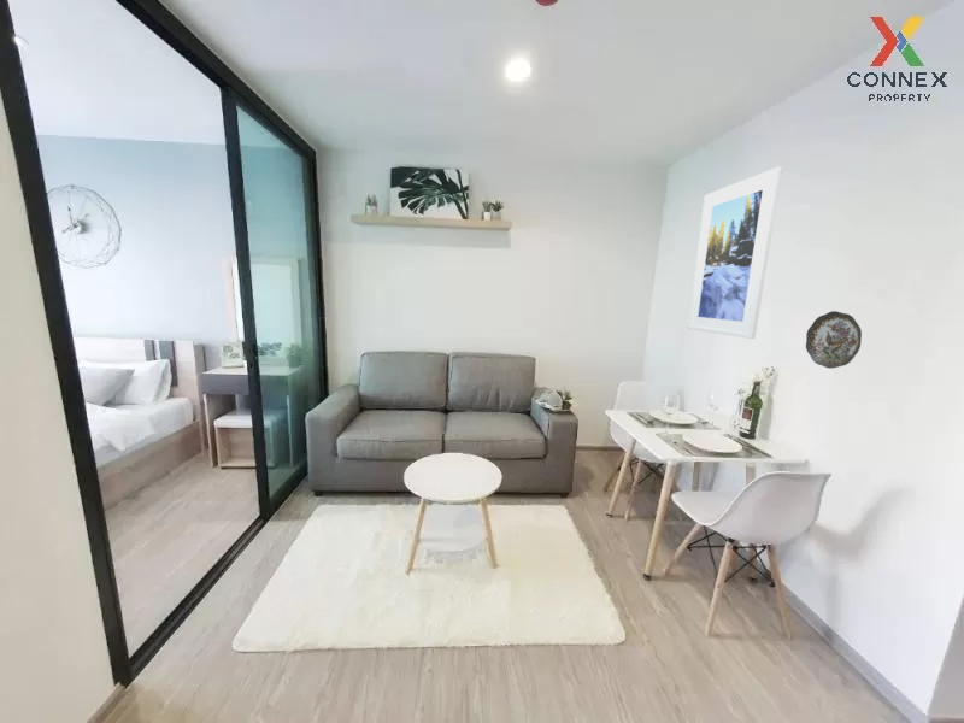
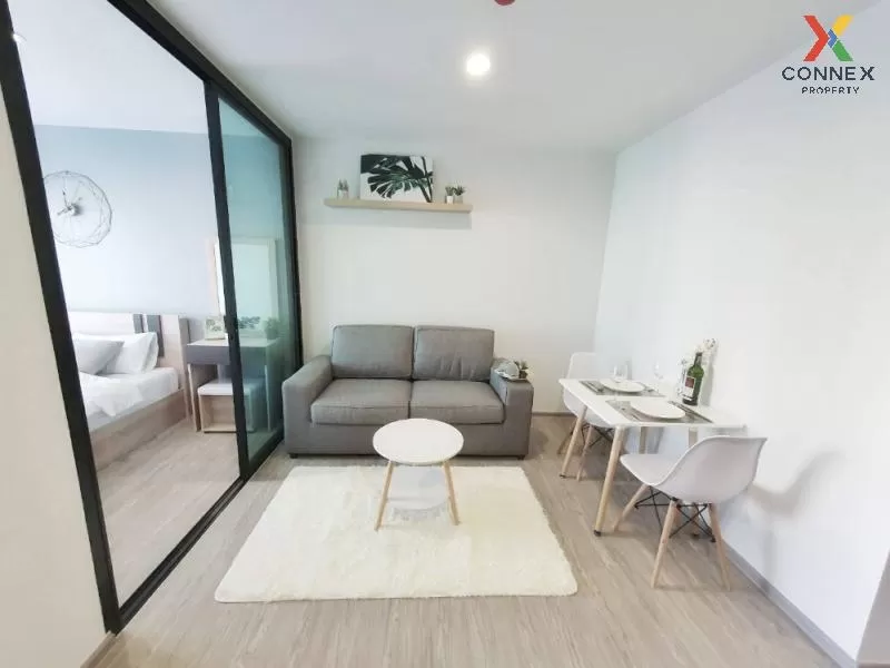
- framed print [687,166,783,340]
- decorative plate [805,310,863,370]
